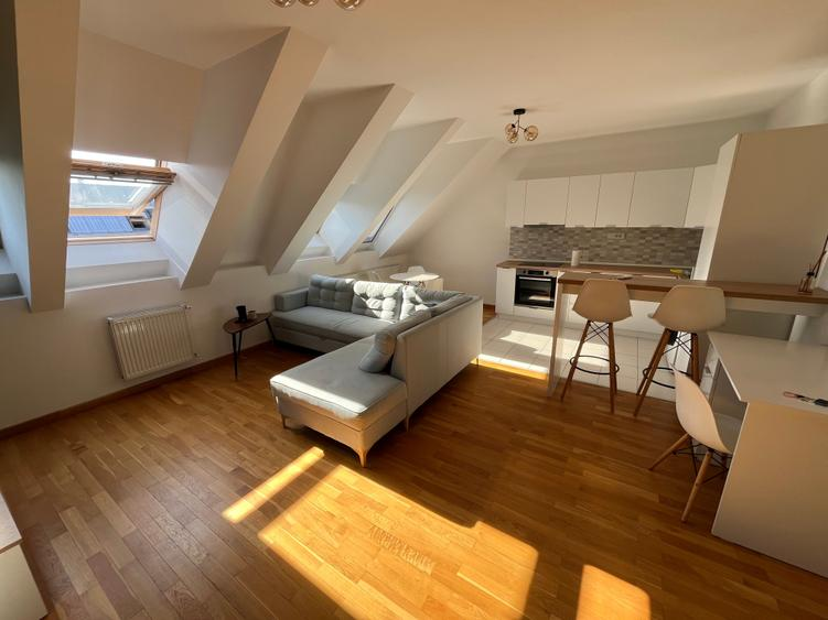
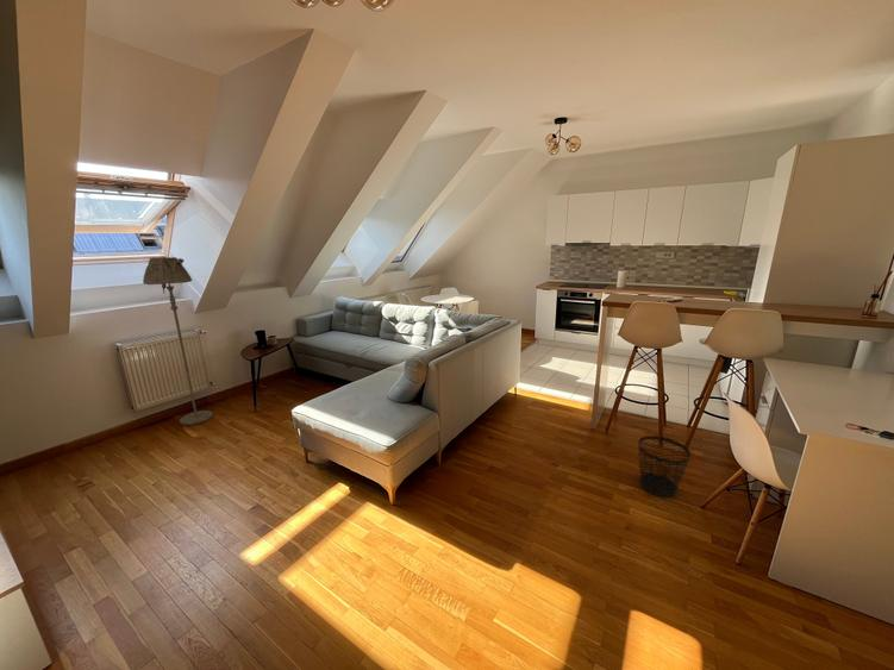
+ wastebasket [637,434,692,499]
+ floor lamp [142,256,214,426]
